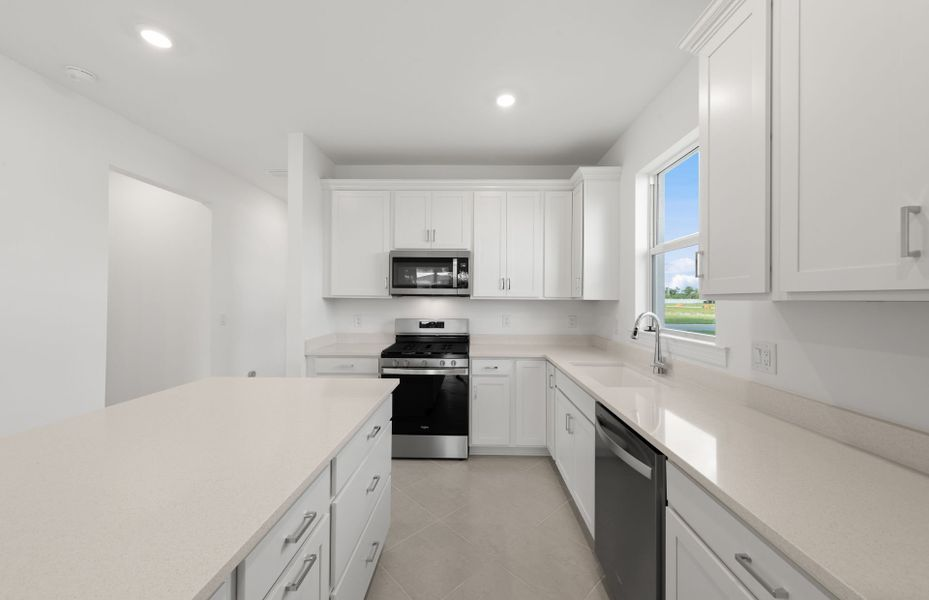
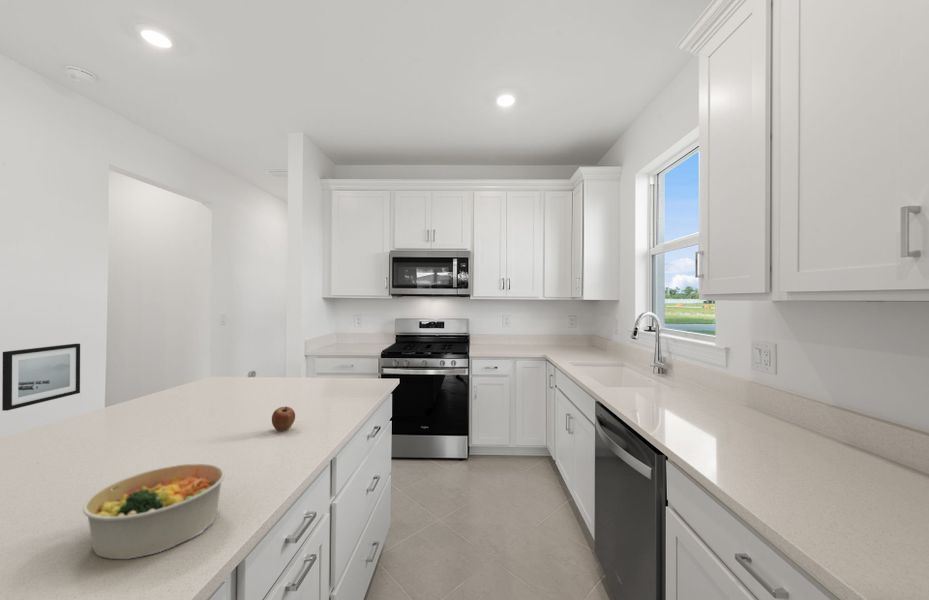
+ wall art [1,343,81,412]
+ bowl [82,463,225,560]
+ fruit [271,406,296,432]
